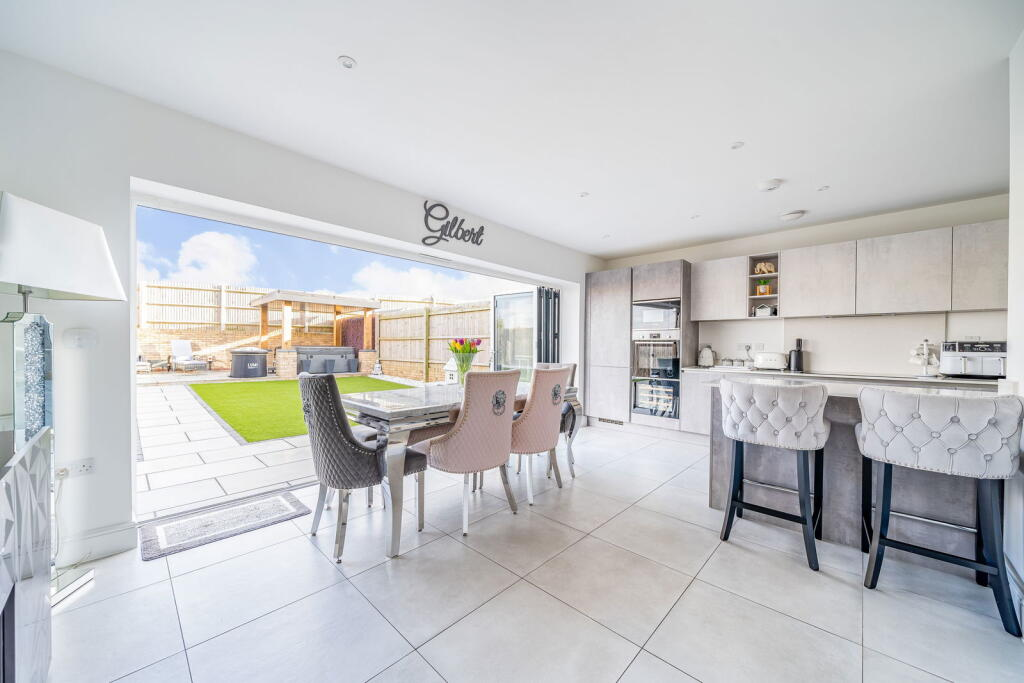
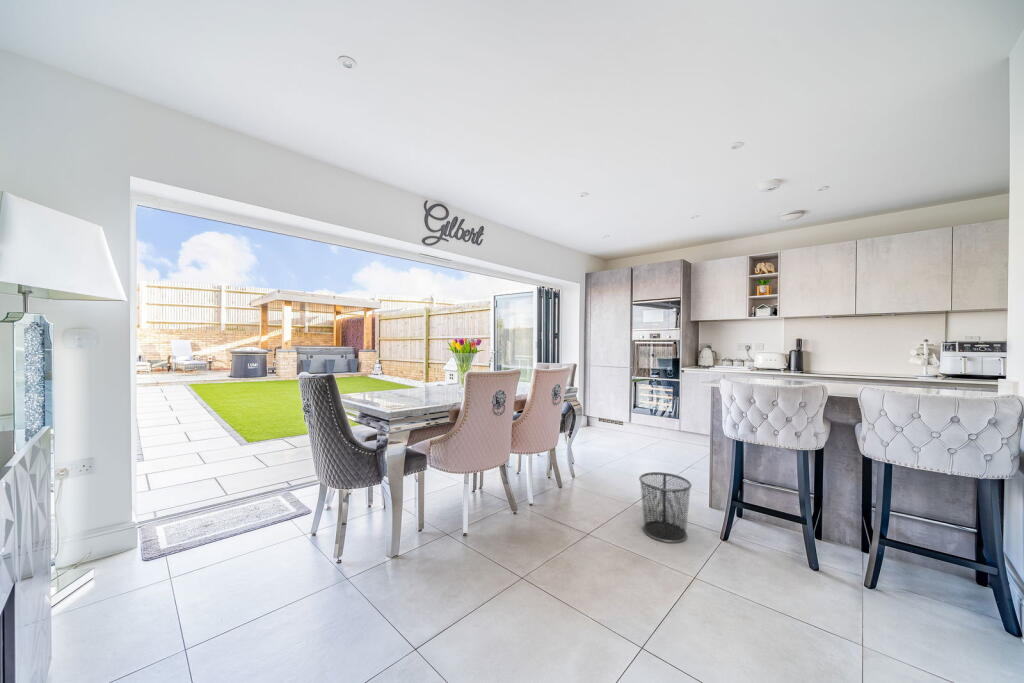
+ waste bin [638,471,693,544]
